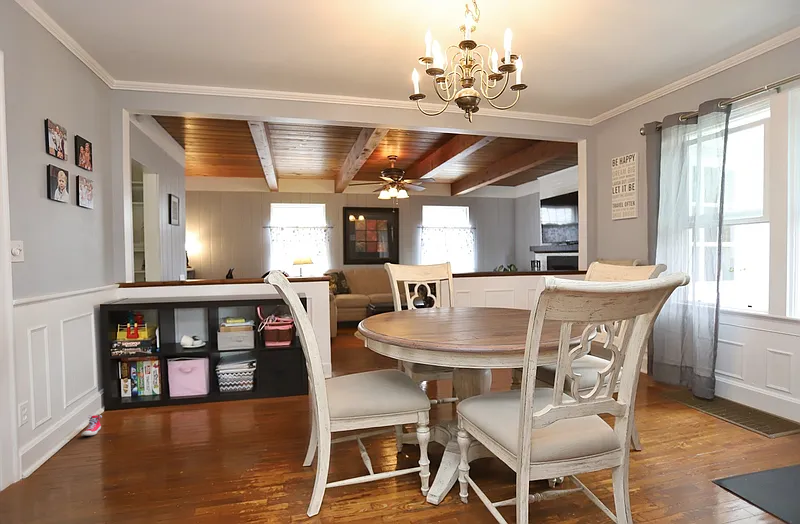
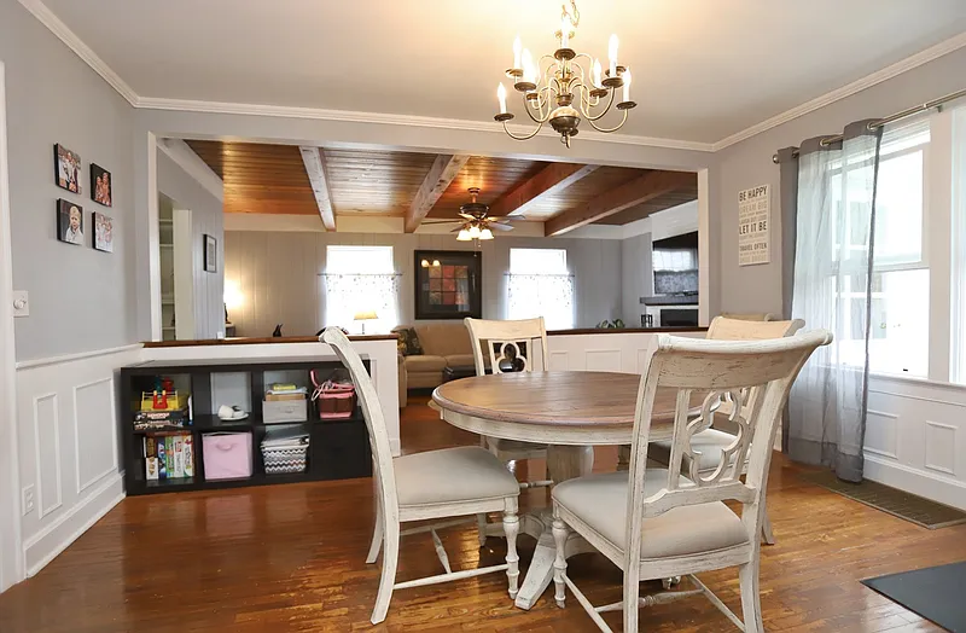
- sneaker [80,413,103,437]
